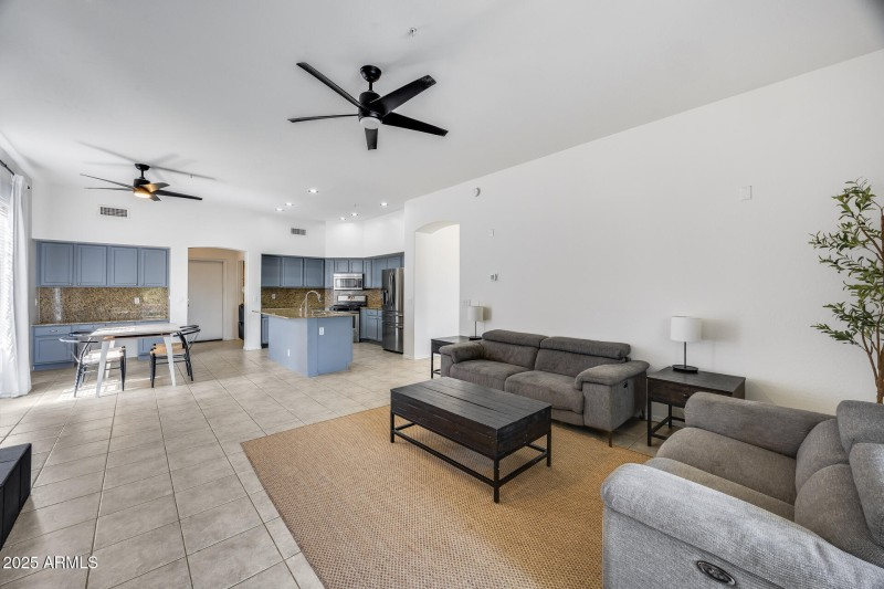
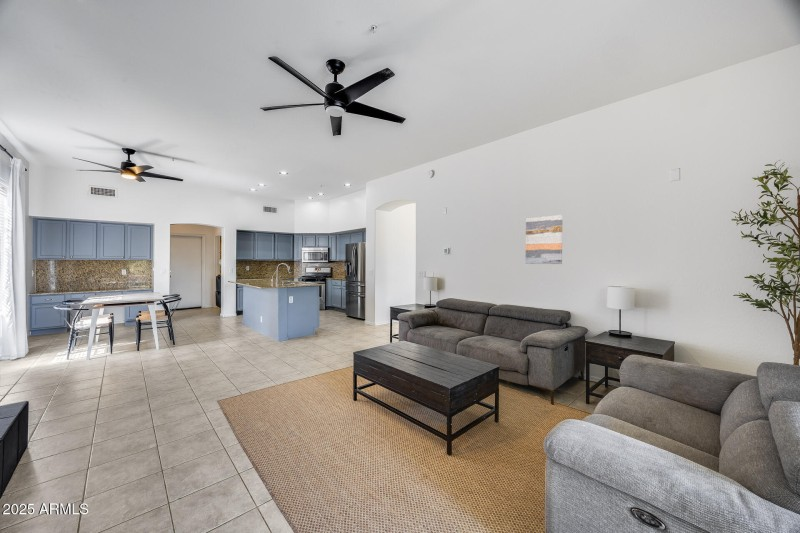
+ wall art [524,214,563,265]
